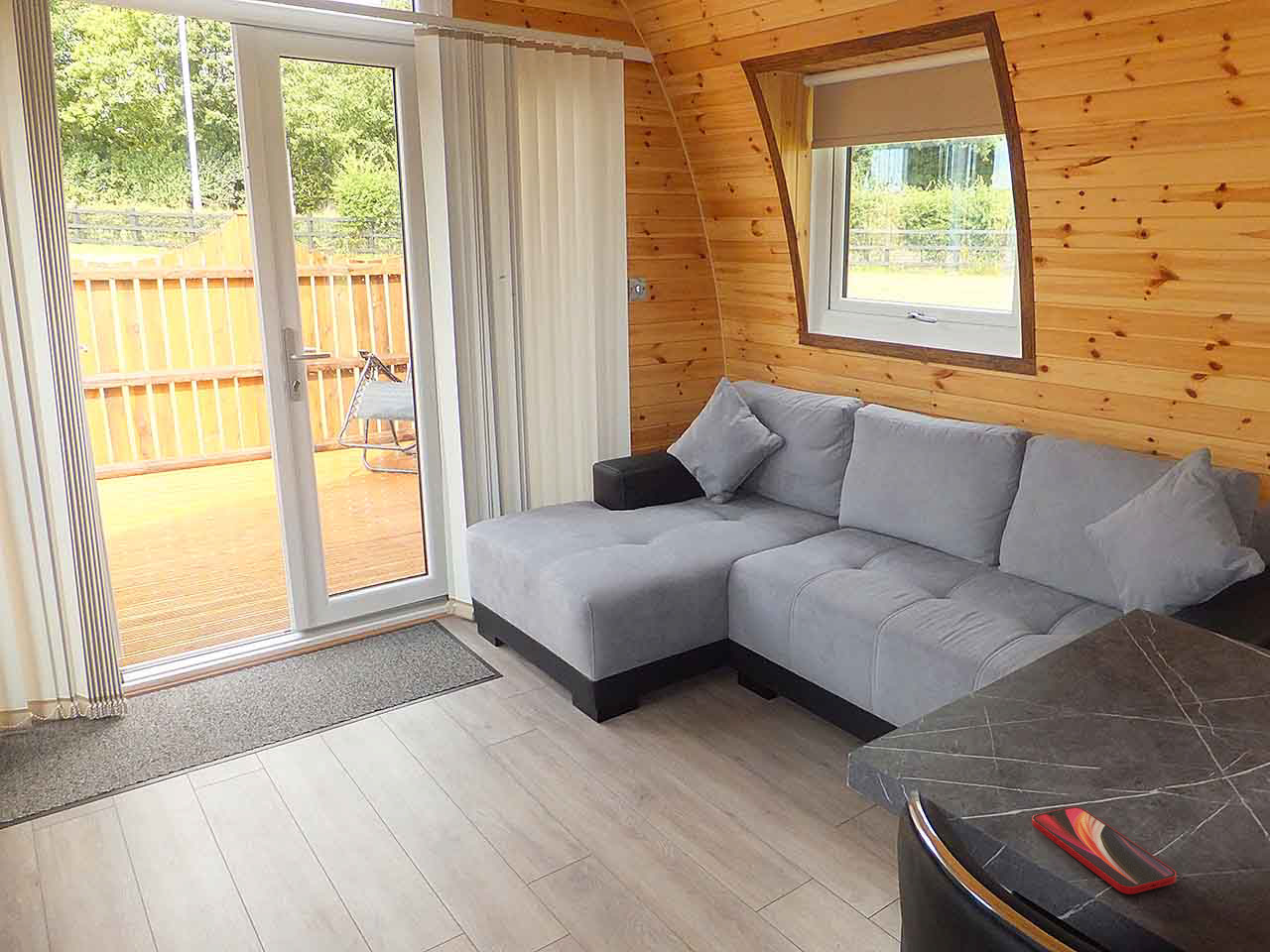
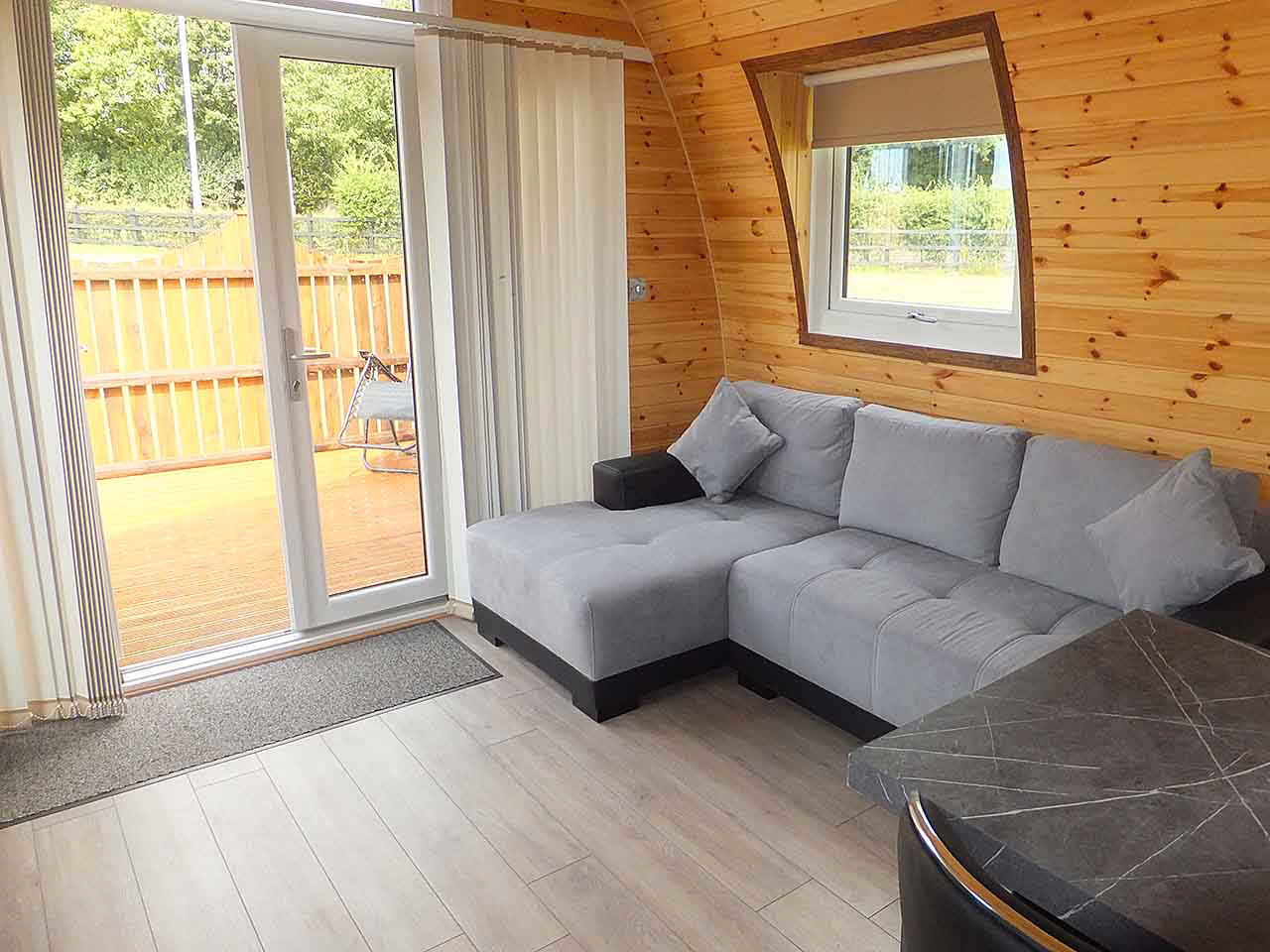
- smartphone [1031,805,1178,895]
